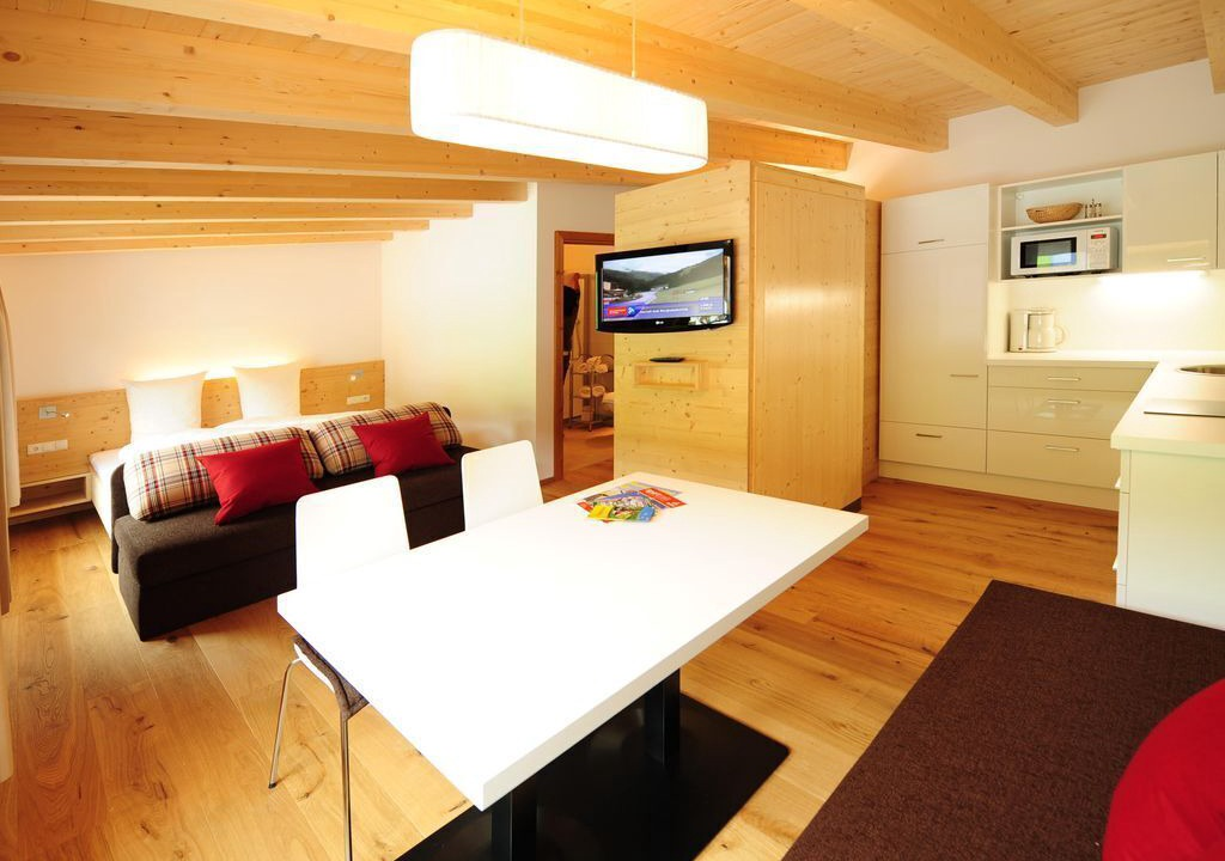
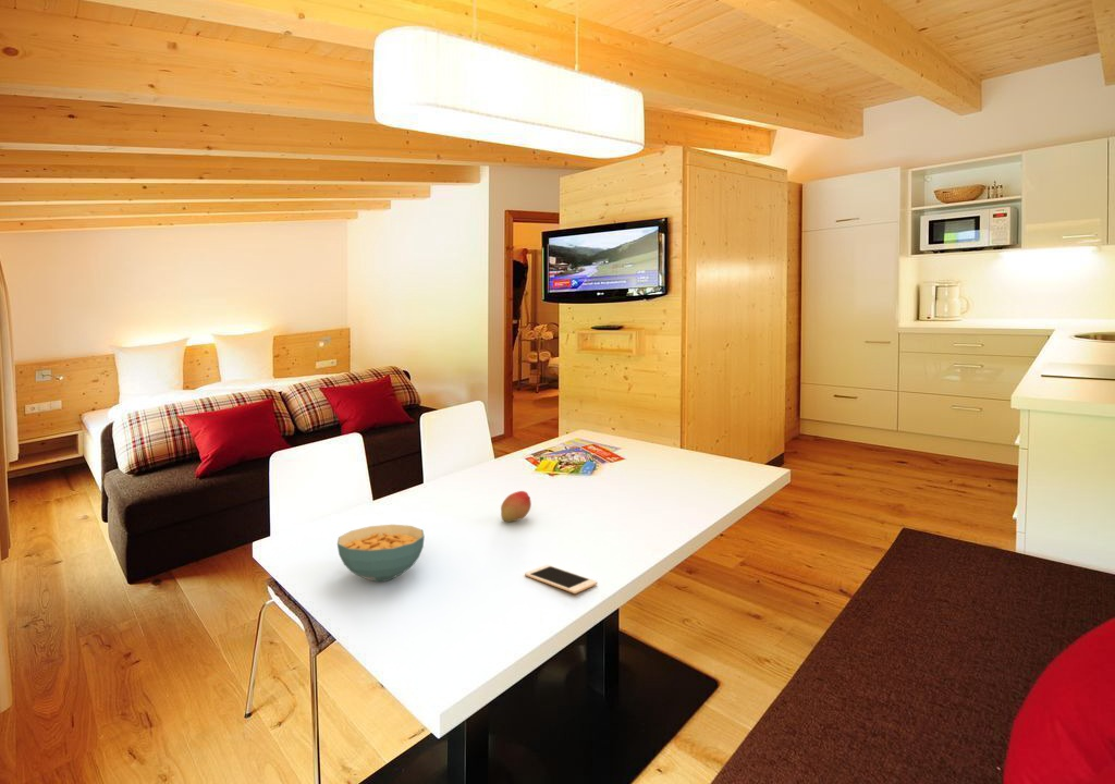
+ cereal bowl [336,524,426,583]
+ fruit [500,490,532,523]
+ cell phone [524,564,598,595]
